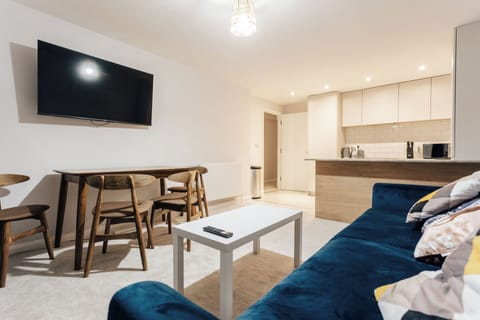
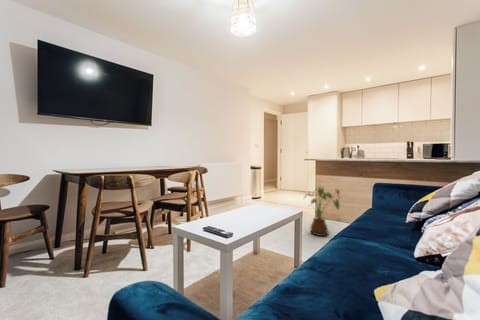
+ house plant [302,186,341,237]
